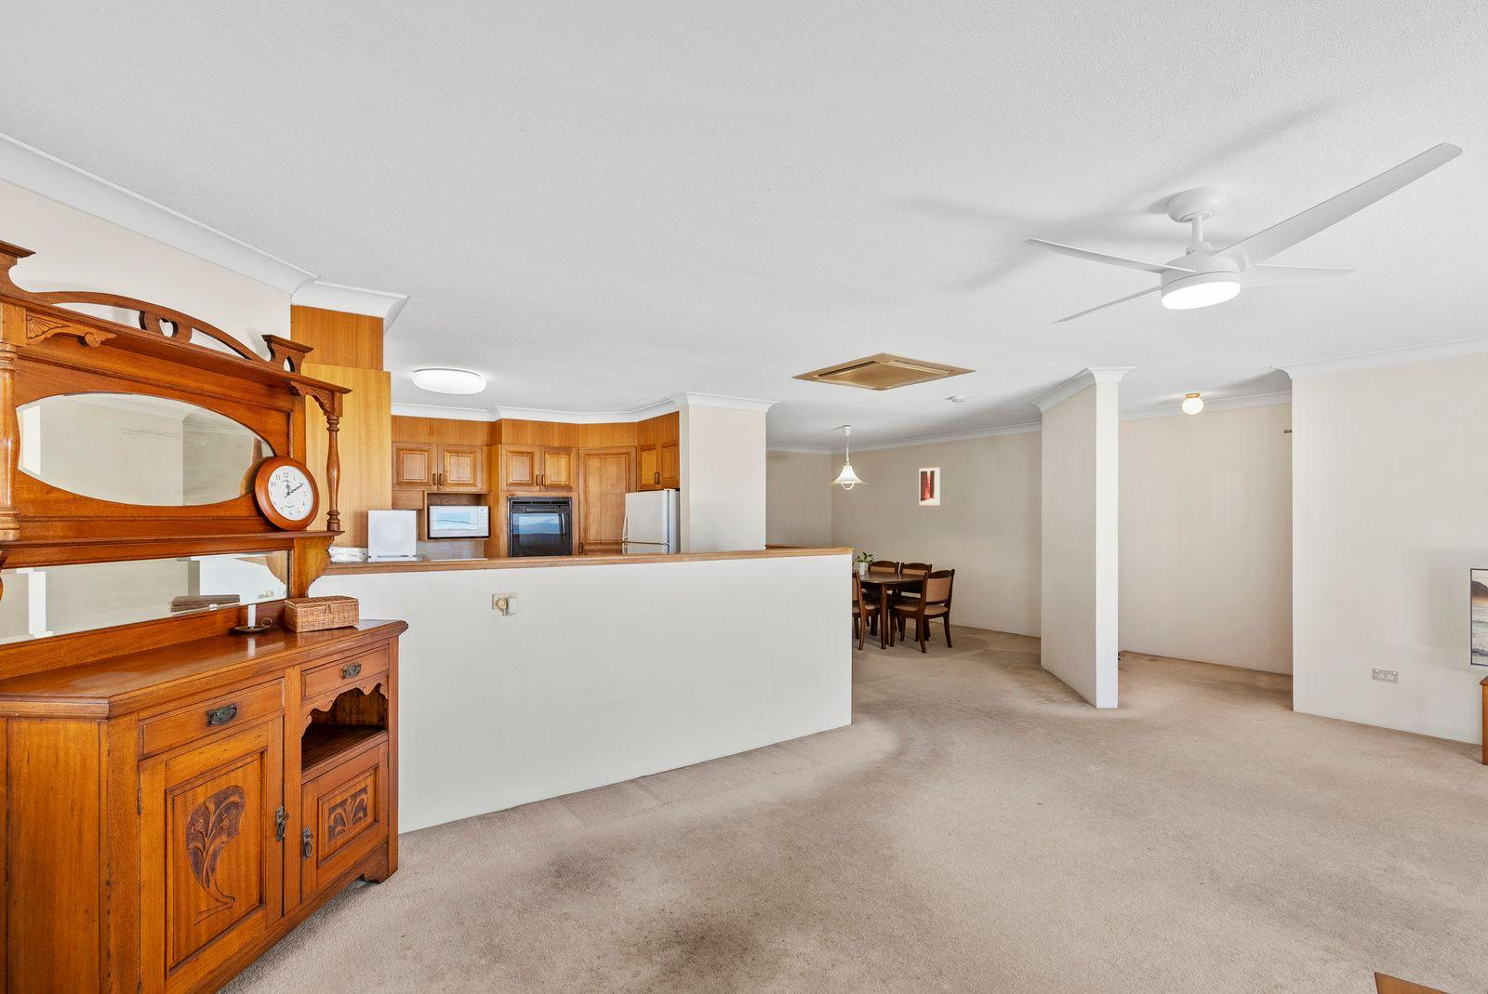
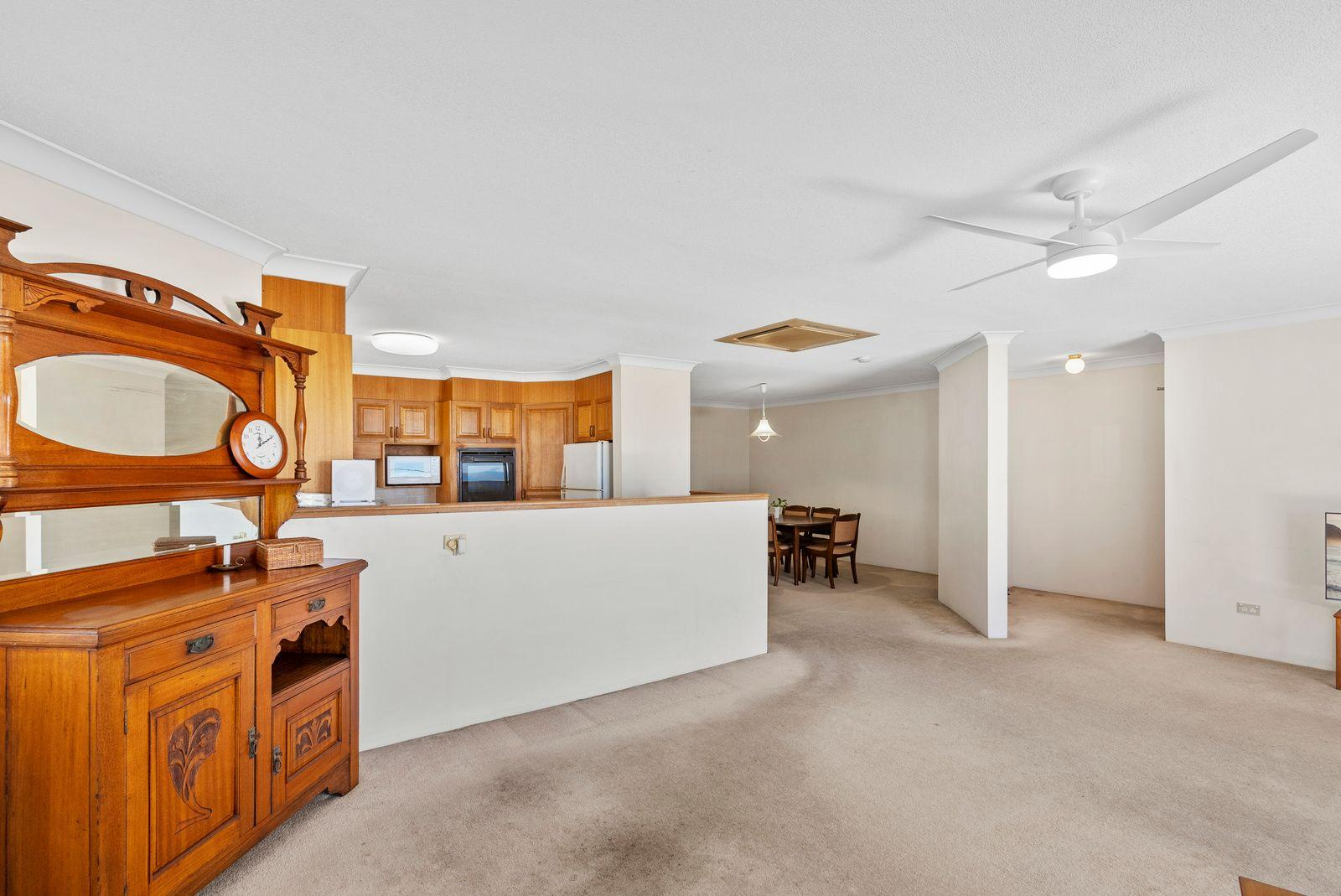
- wall art [918,466,941,507]
